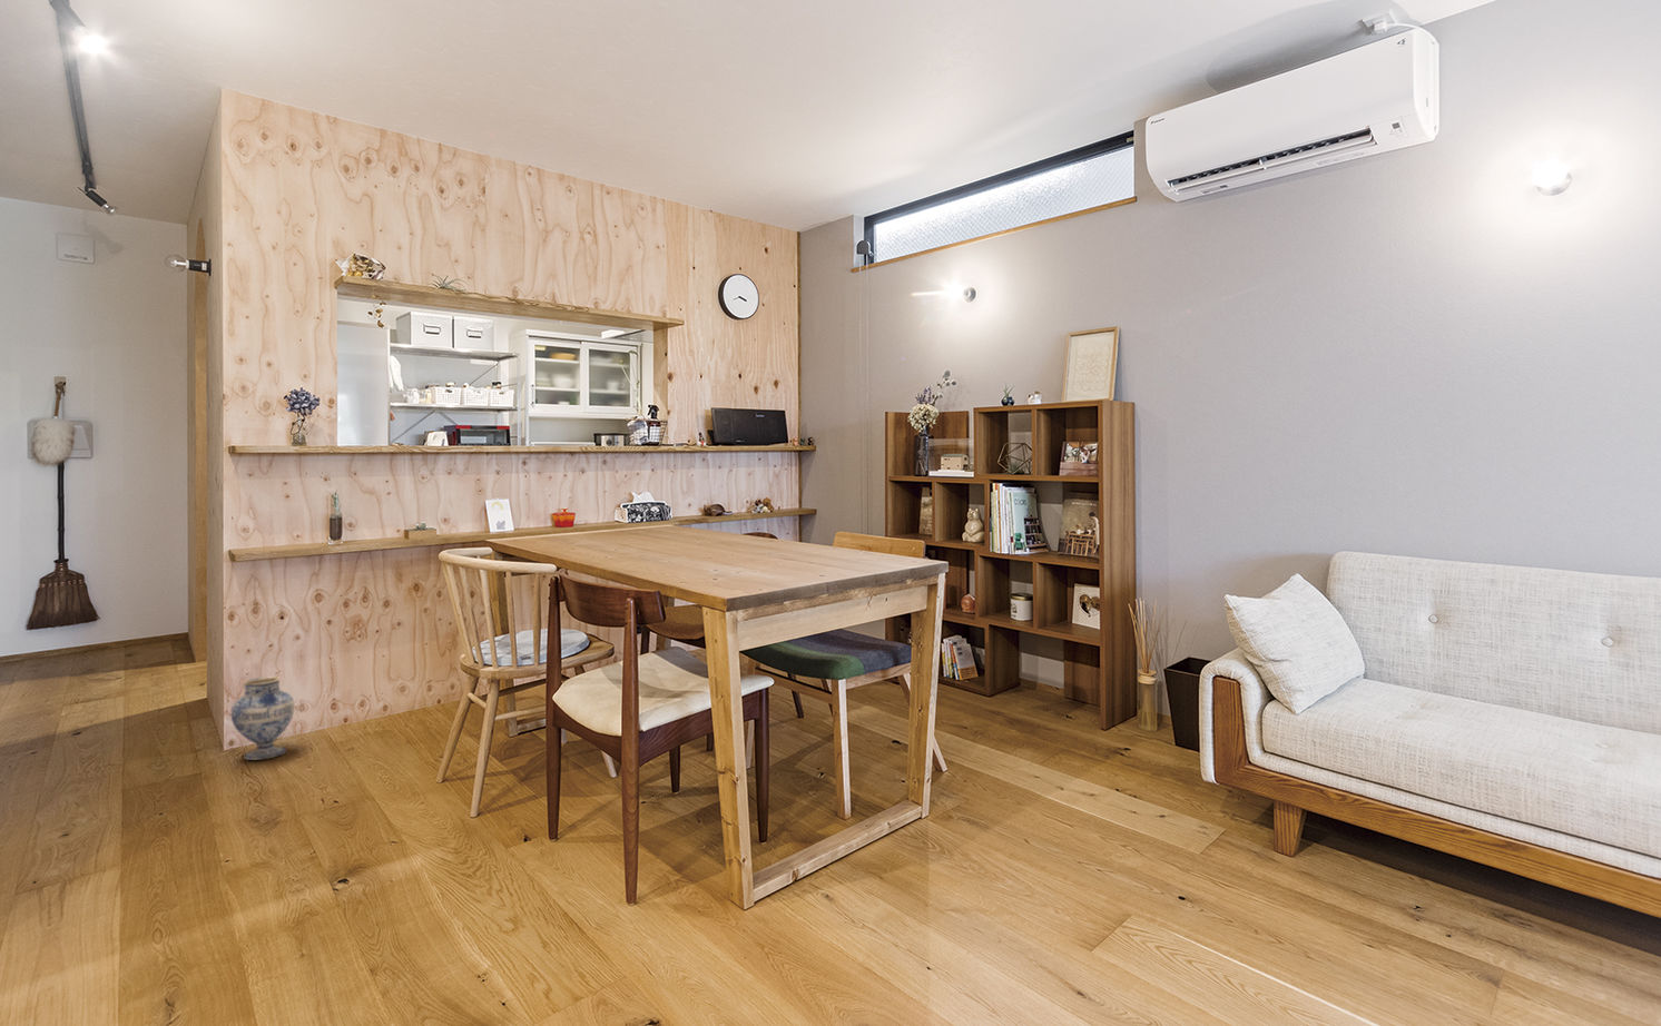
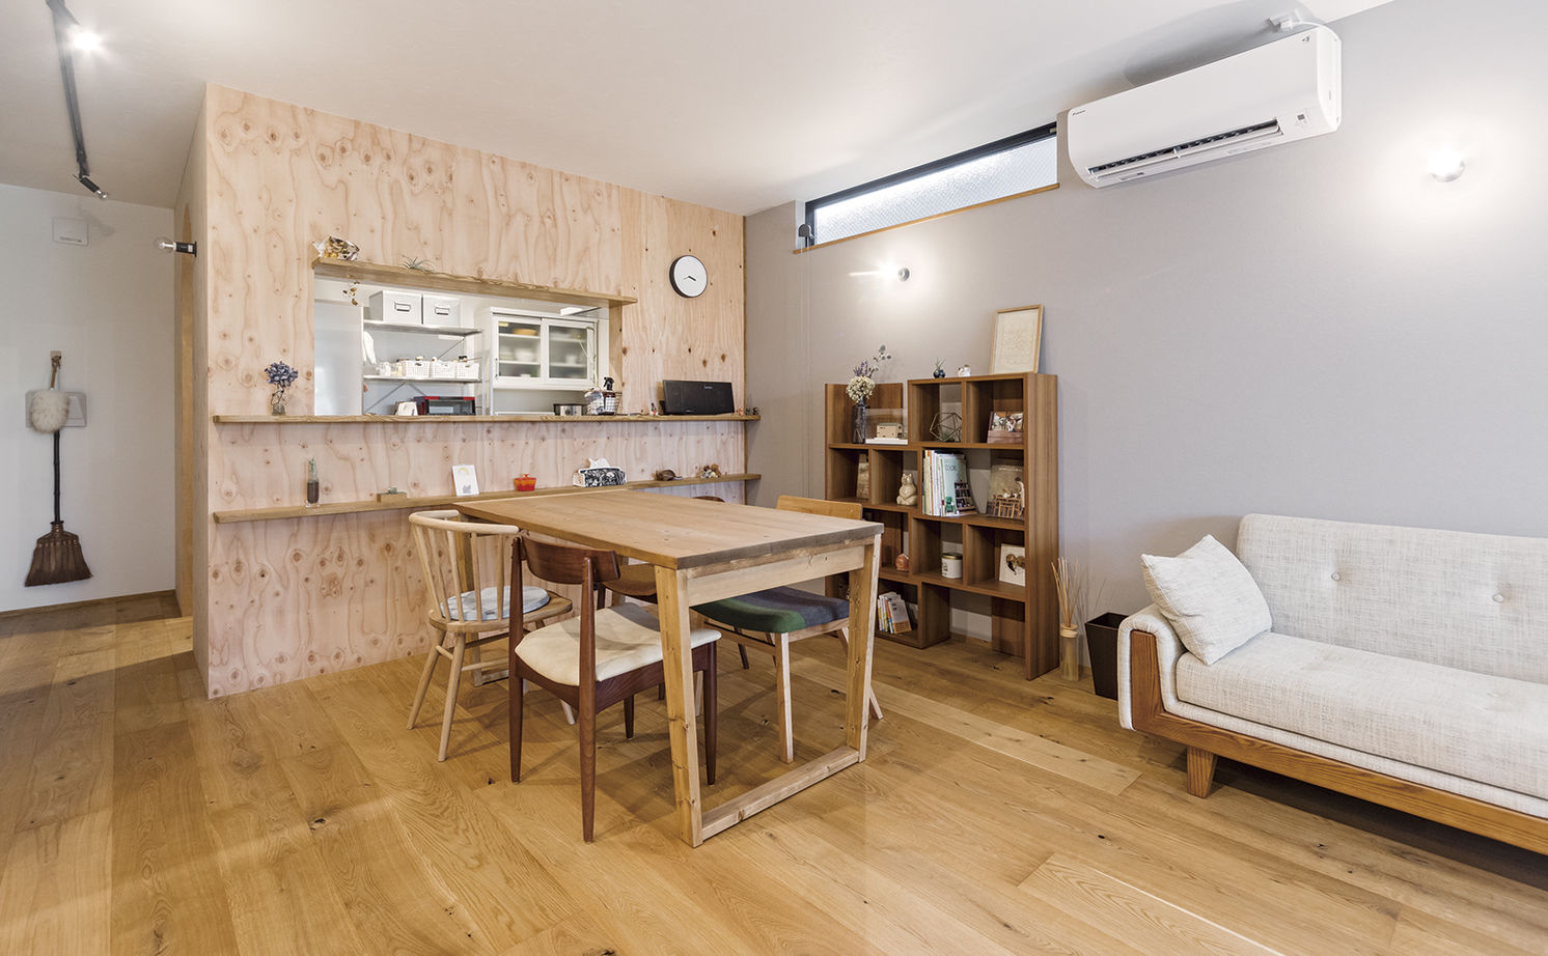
- ceramic jug [229,676,297,761]
